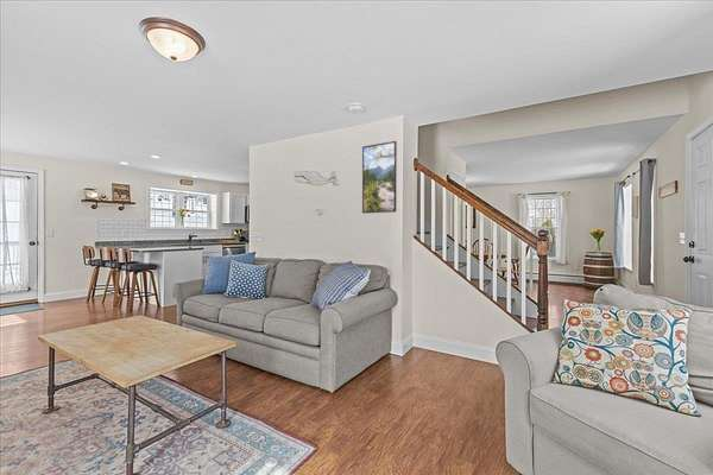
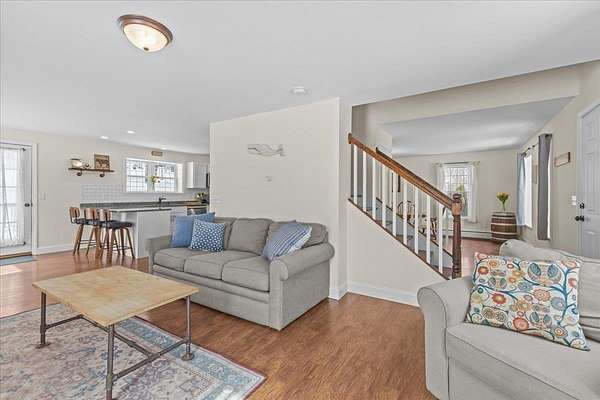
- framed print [361,140,398,214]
